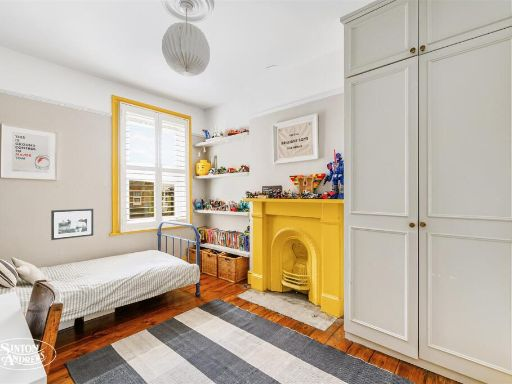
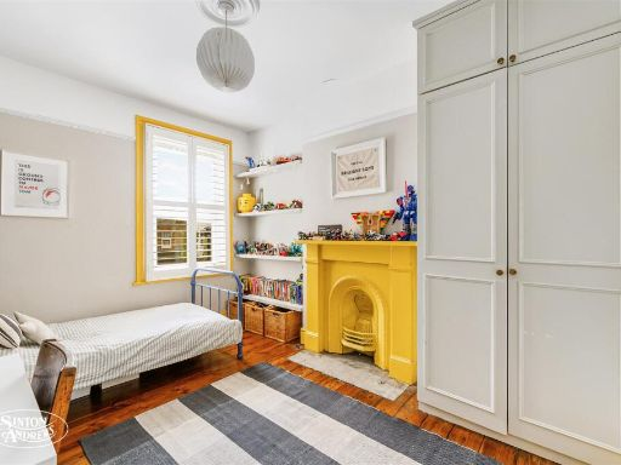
- picture frame [50,208,94,241]
